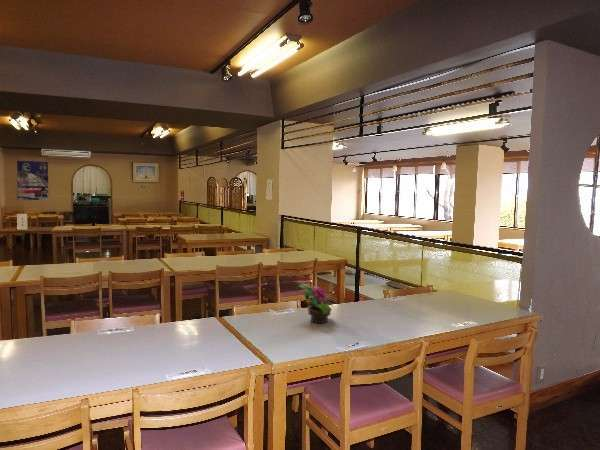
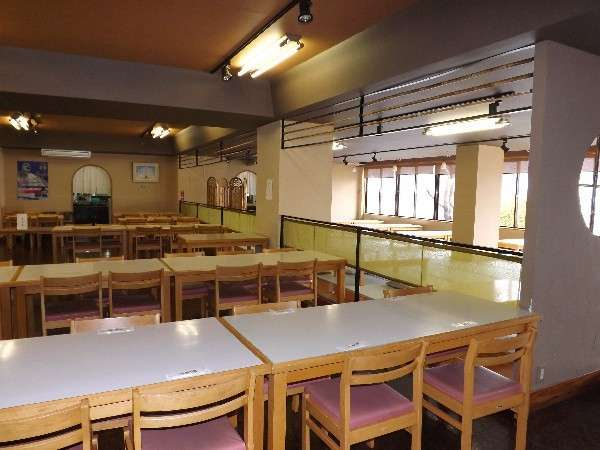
- potted flower [296,284,336,324]
